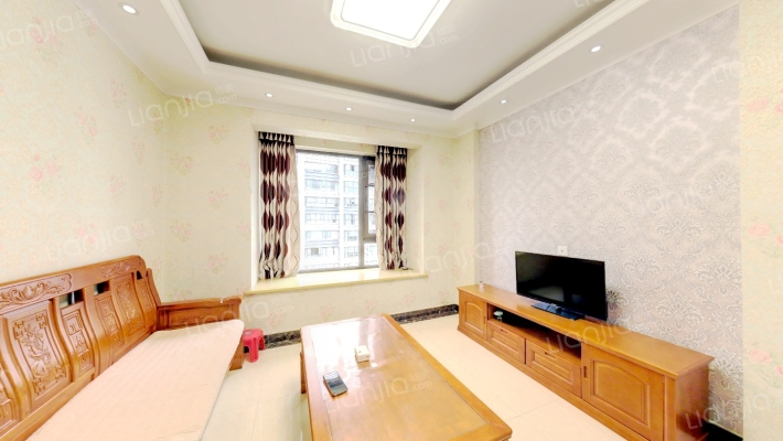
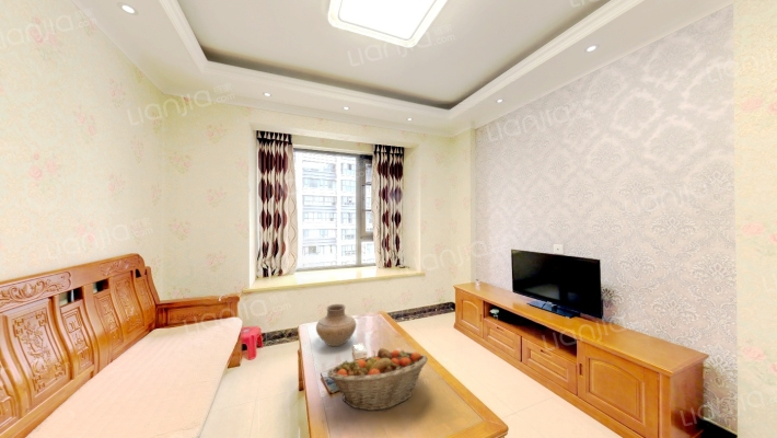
+ fruit basket [326,347,429,412]
+ vase [315,303,358,347]
